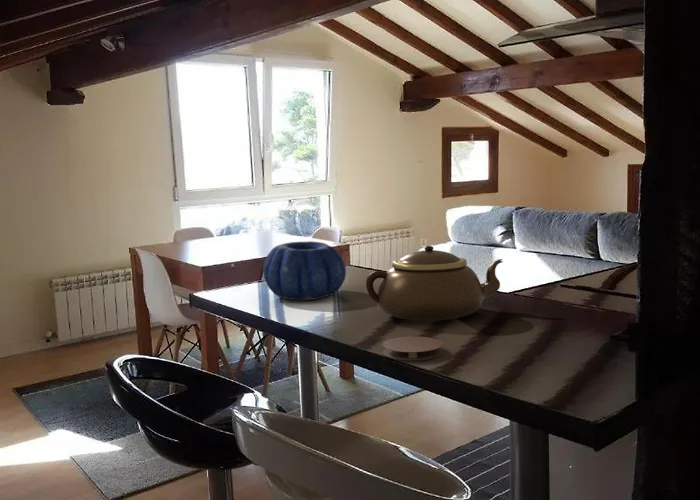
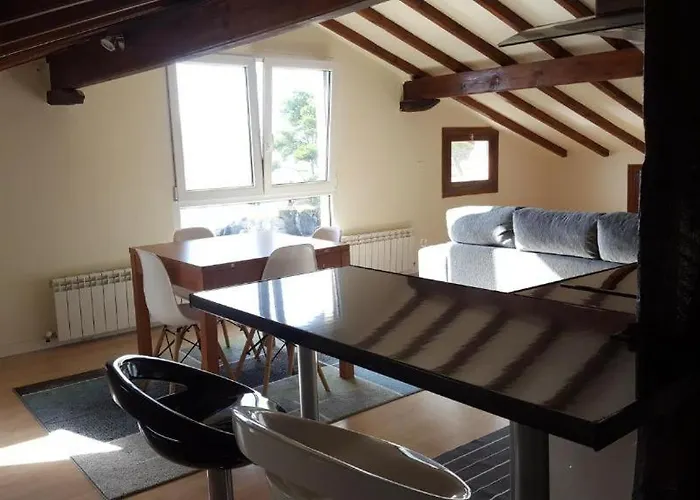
- coaster [382,335,443,361]
- teapot [365,245,504,322]
- decorative bowl [262,240,347,301]
